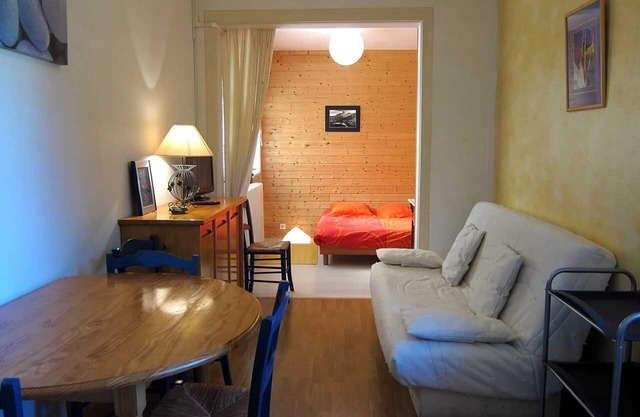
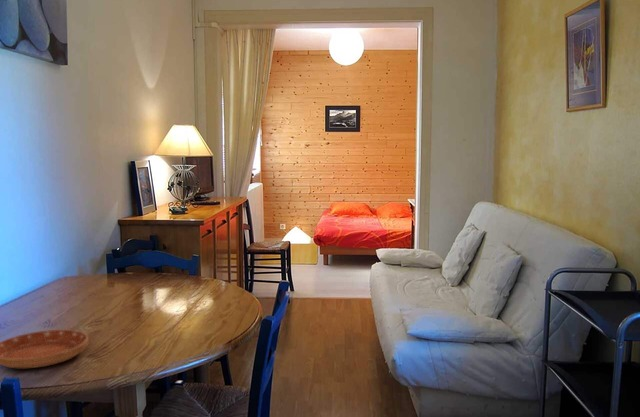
+ saucer [0,329,89,369]
